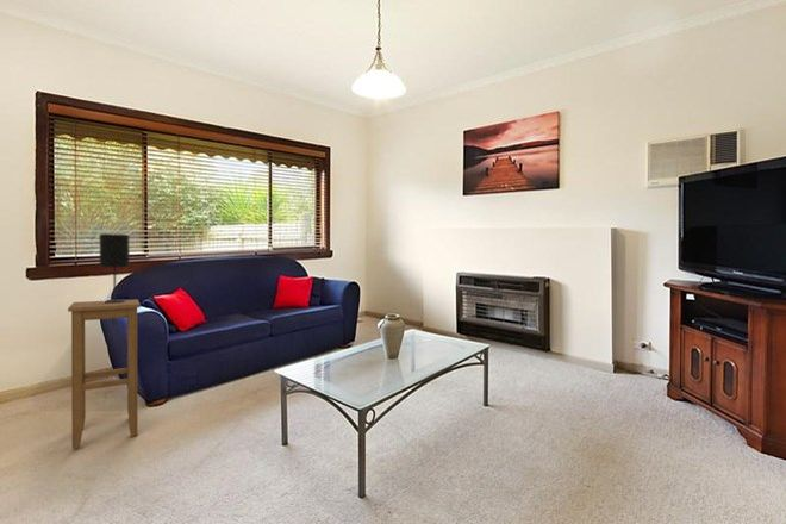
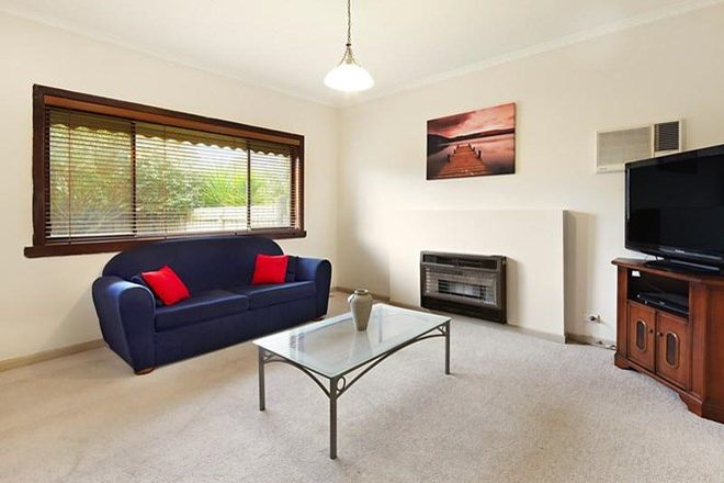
- stool [67,298,142,450]
- table lamp [99,232,131,304]
